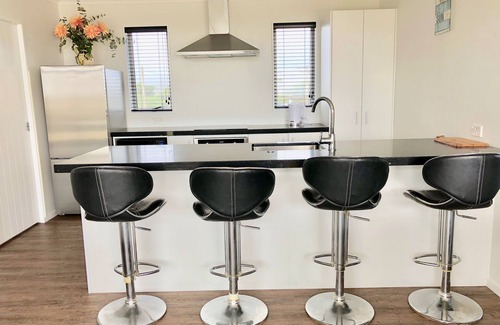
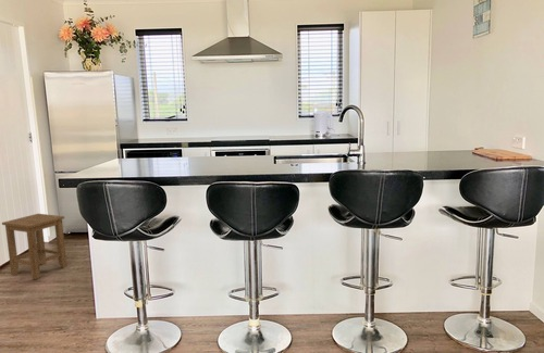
+ stool [1,213,67,280]
